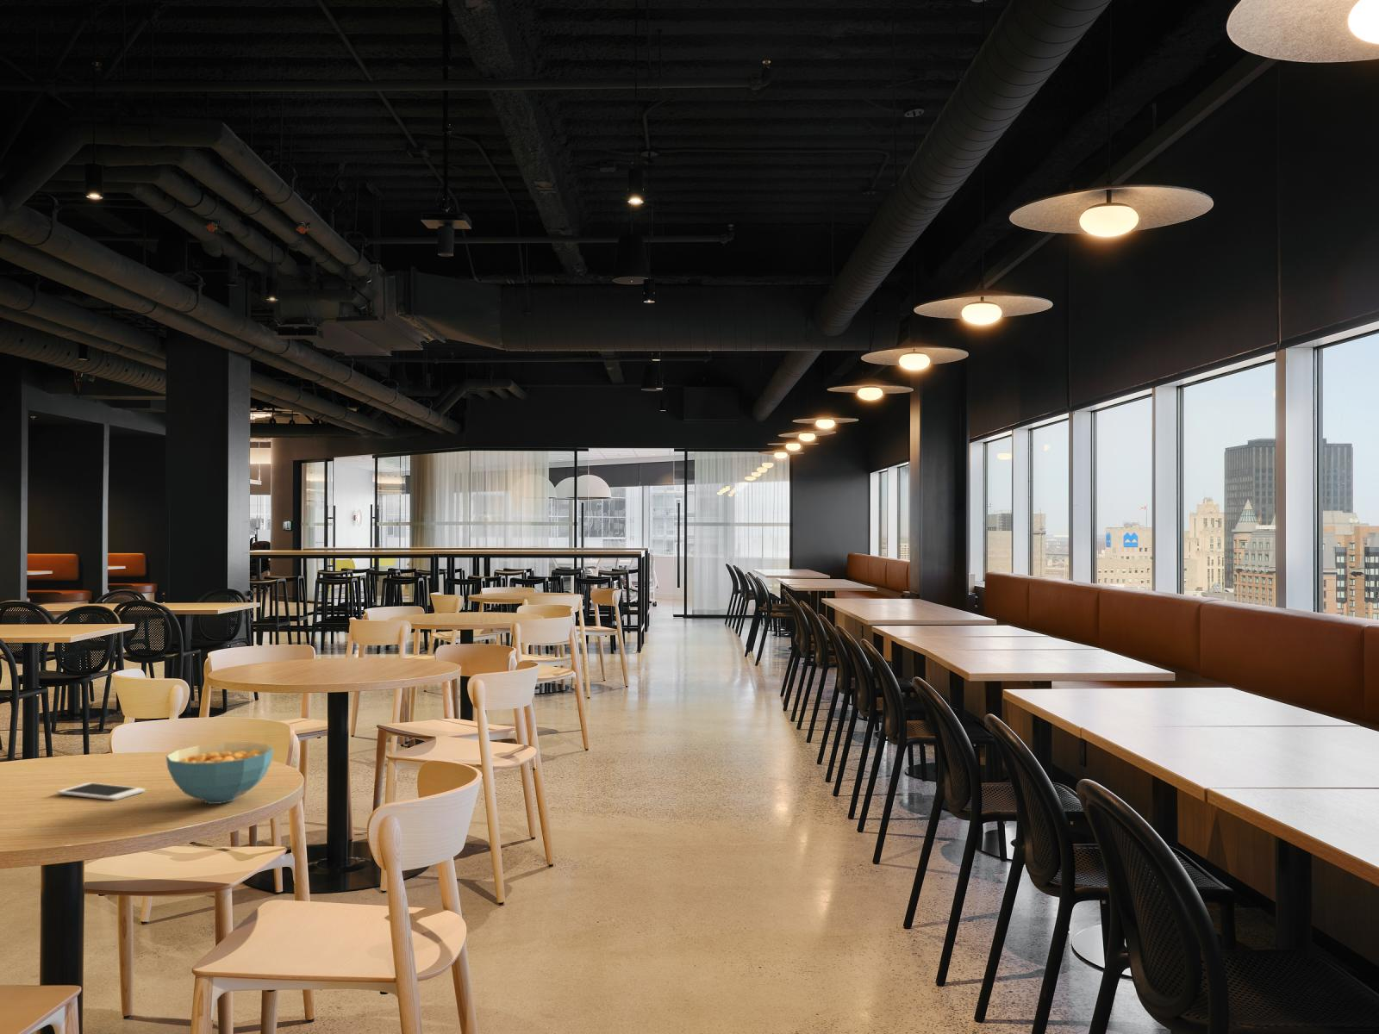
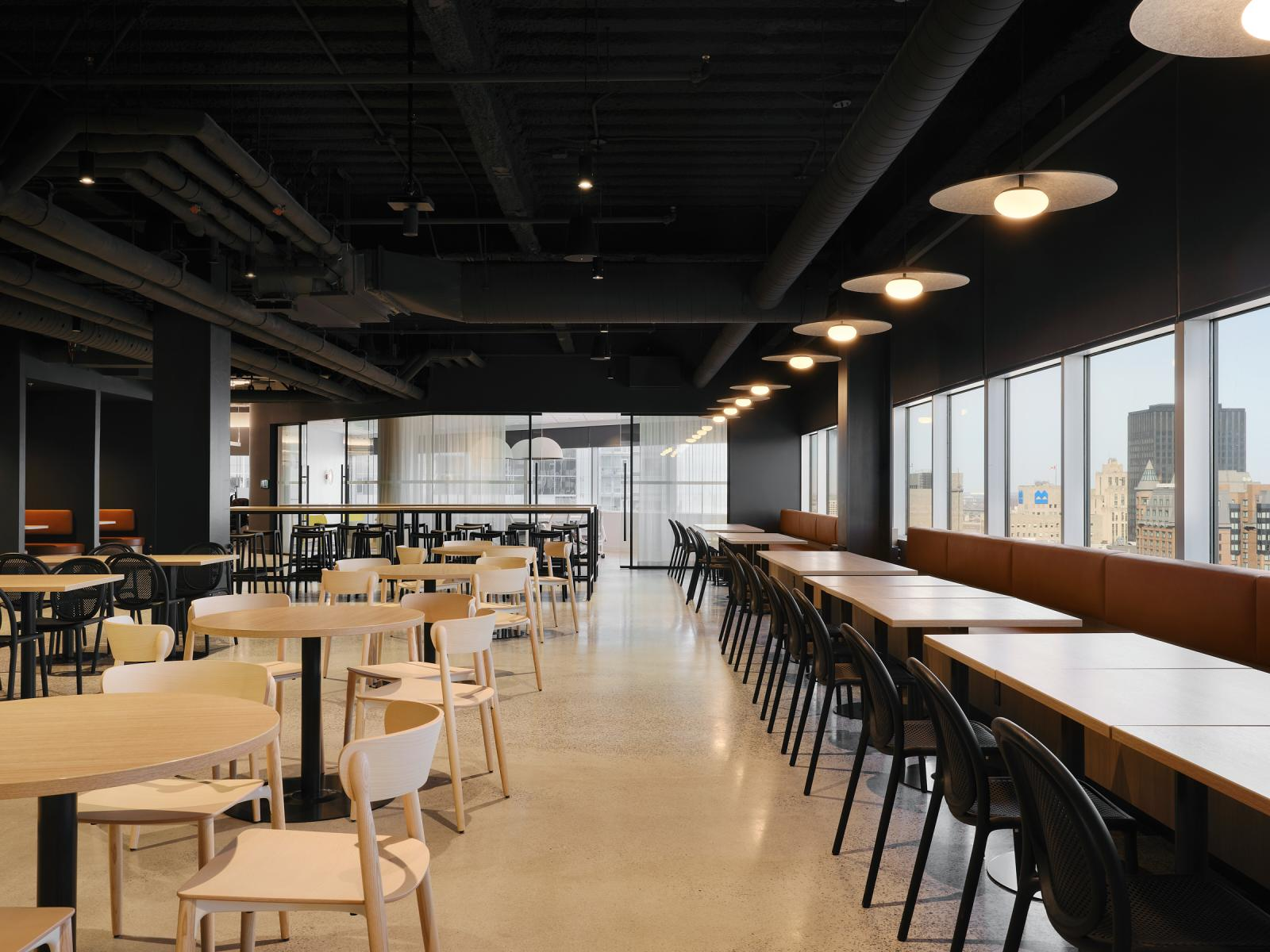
- cereal bowl [165,741,274,805]
- cell phone [56,782,146,802]
